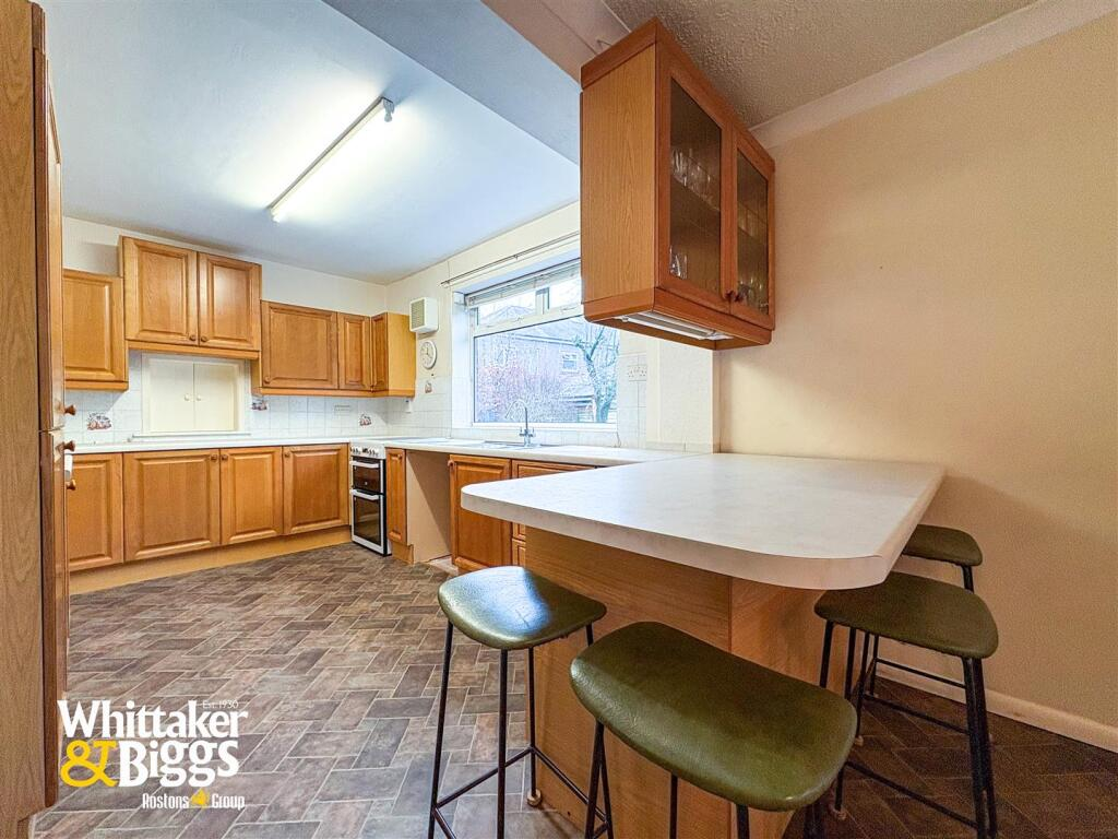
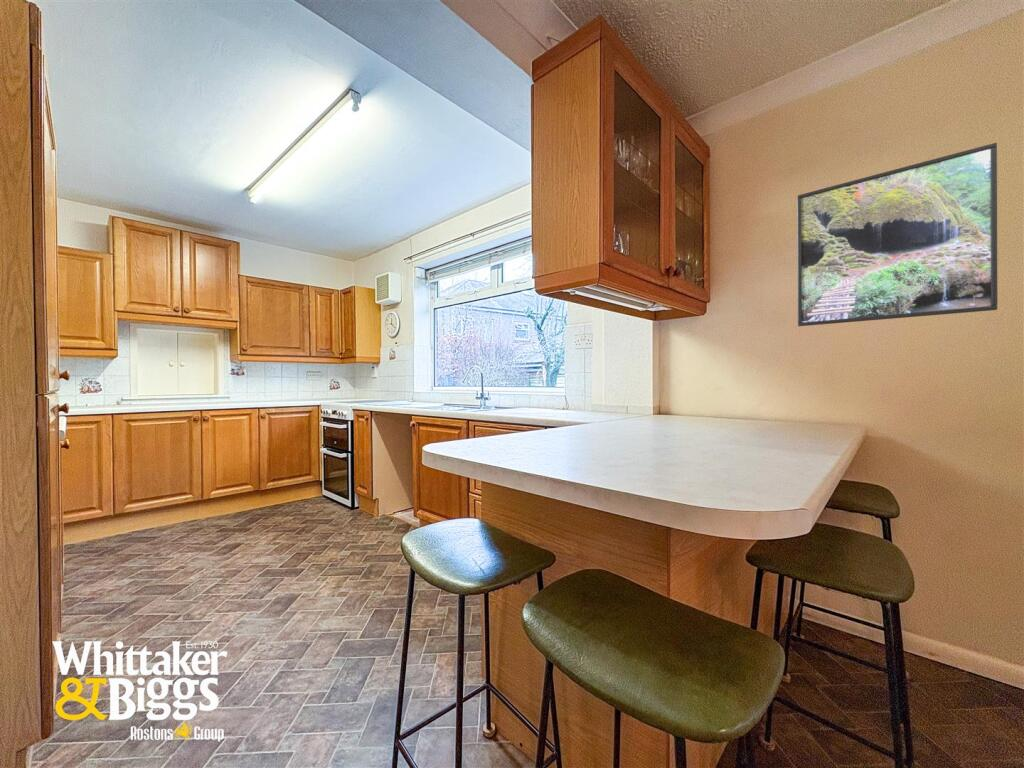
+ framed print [796,142,998,327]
